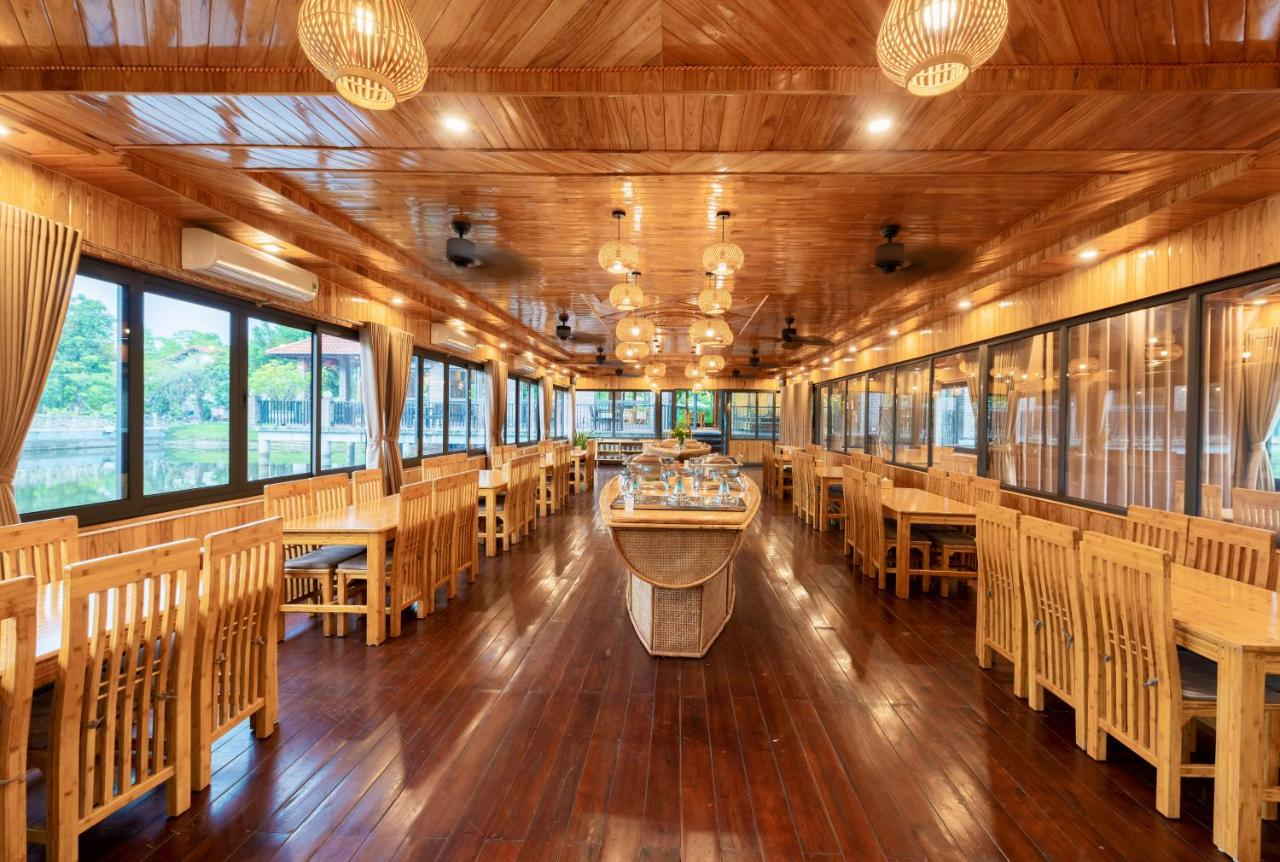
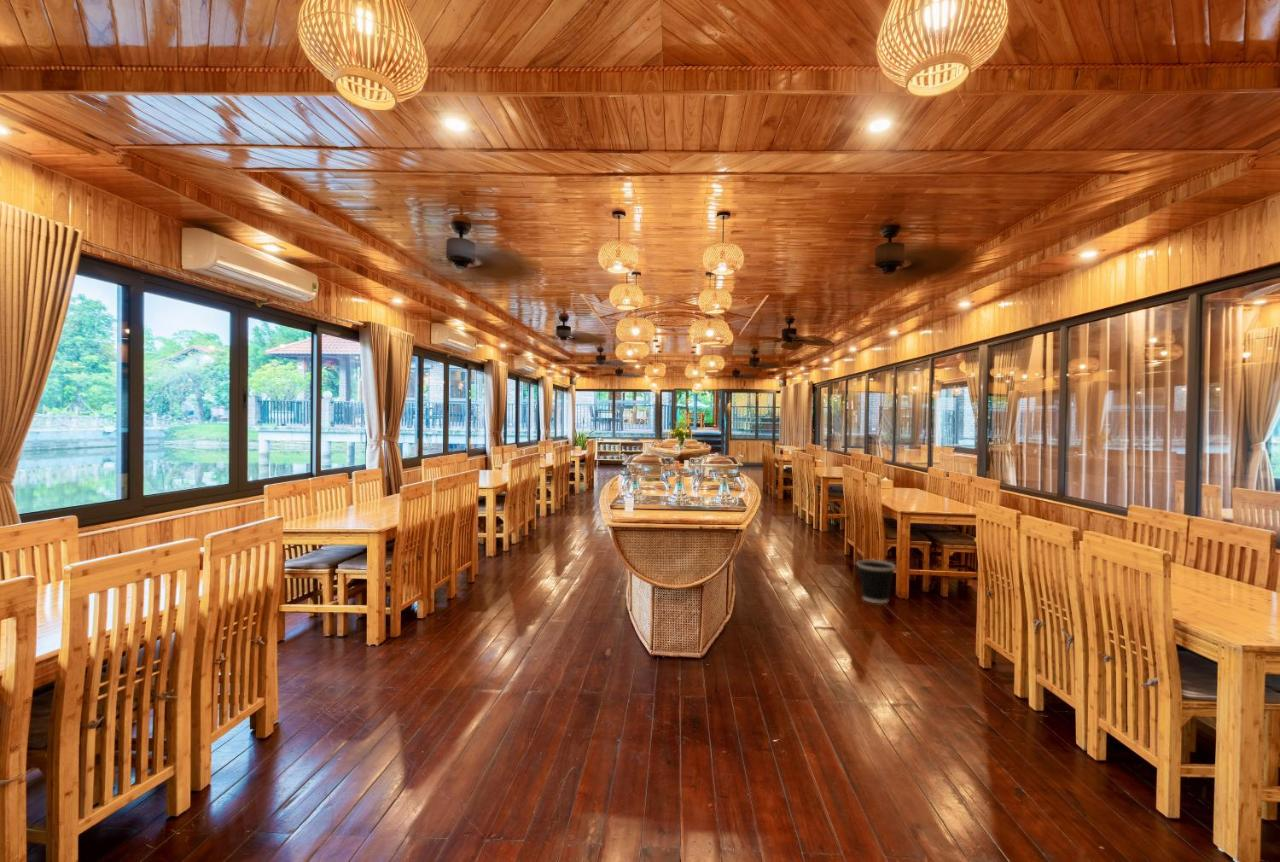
+ wastebasket [855,559,897,604]
